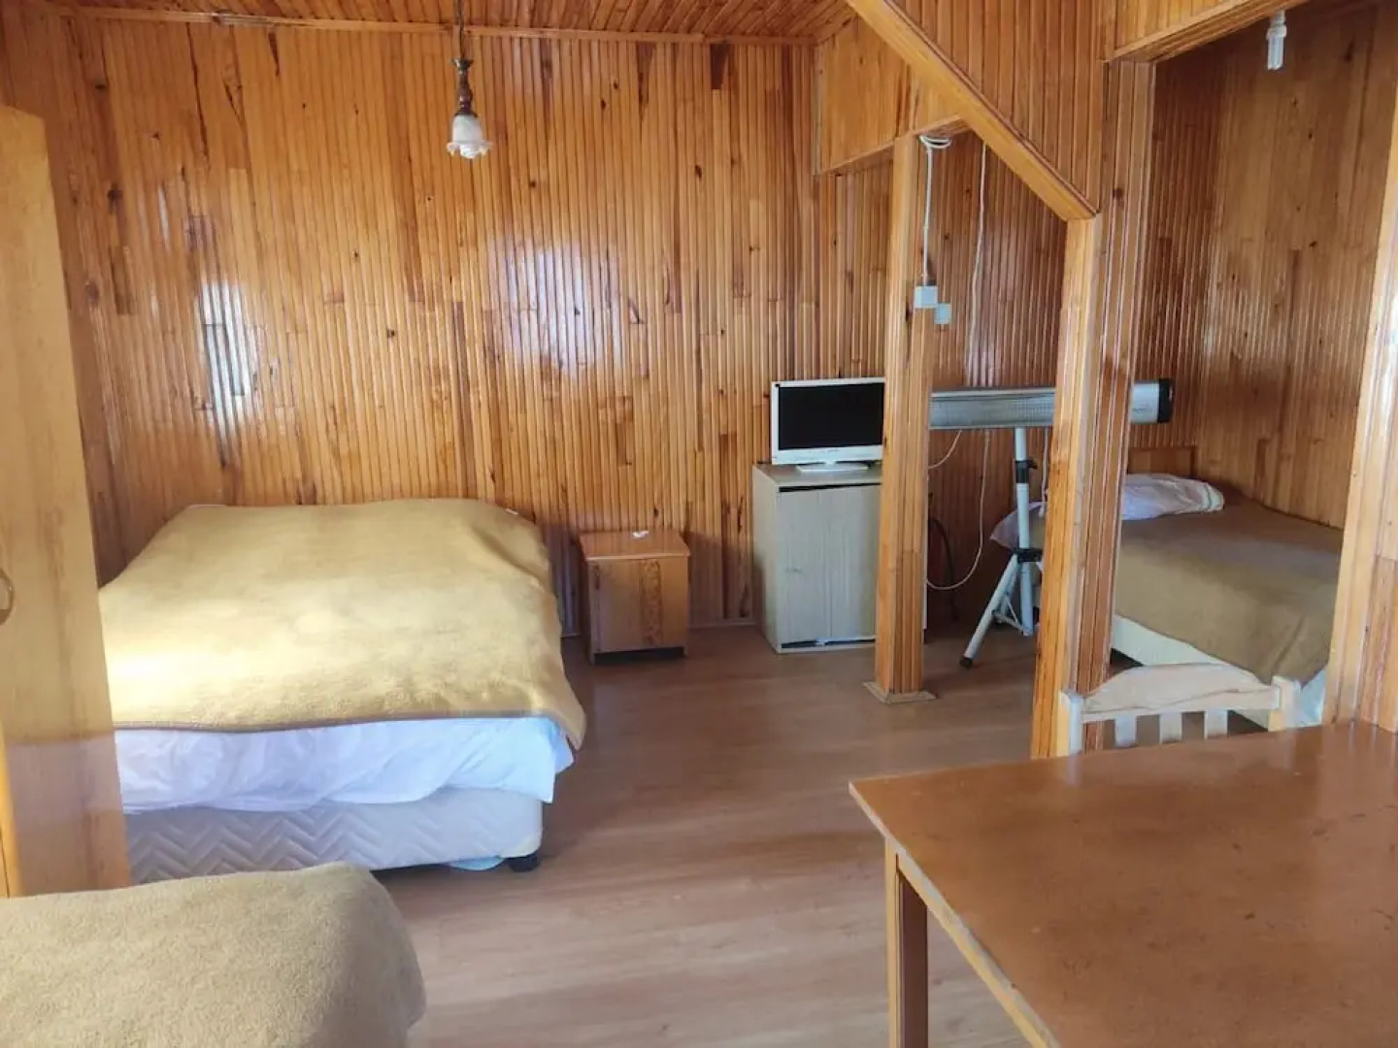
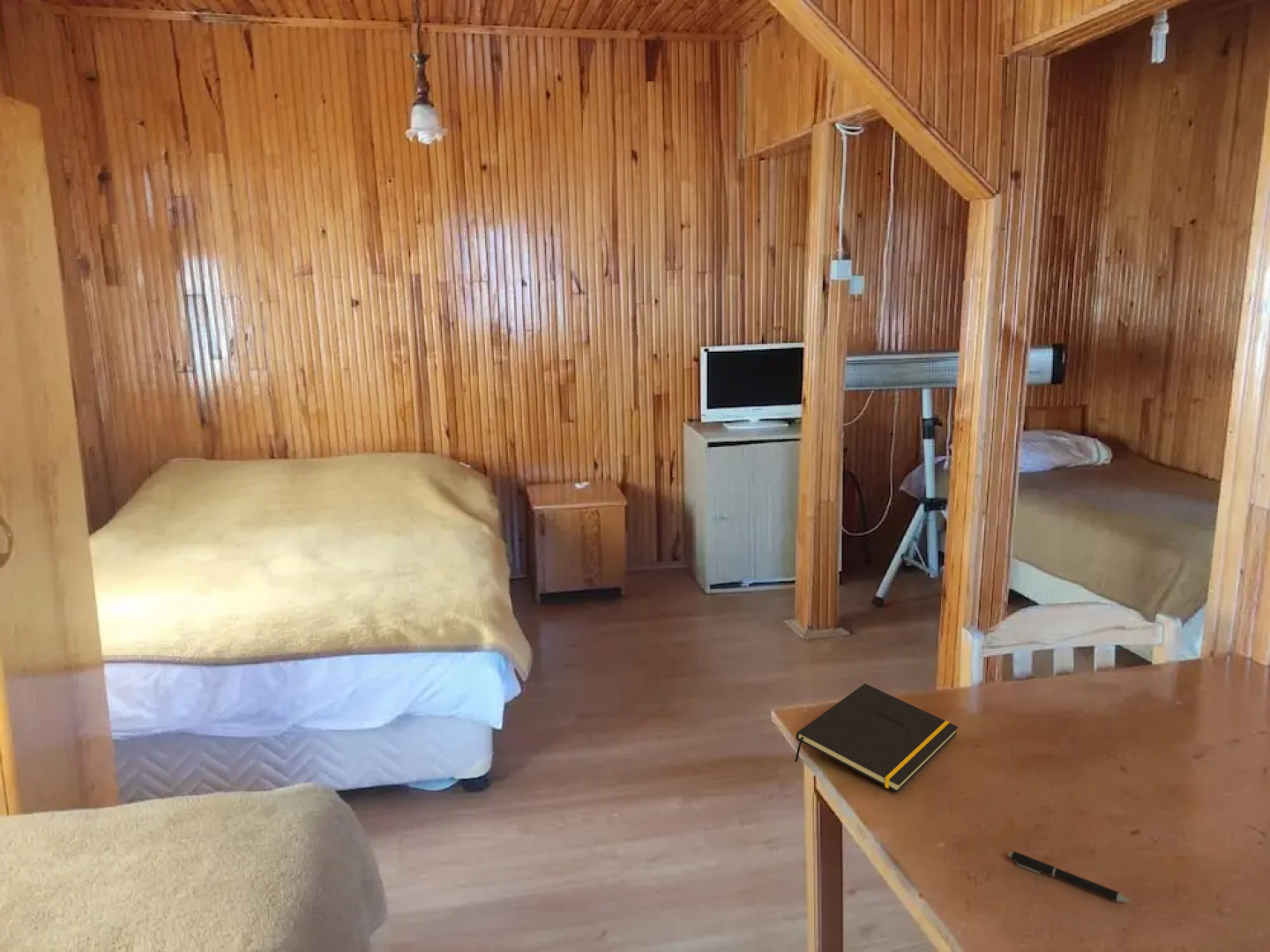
+ notepad [794,683,959,793]
+ pen [1007,851,1132,904]
